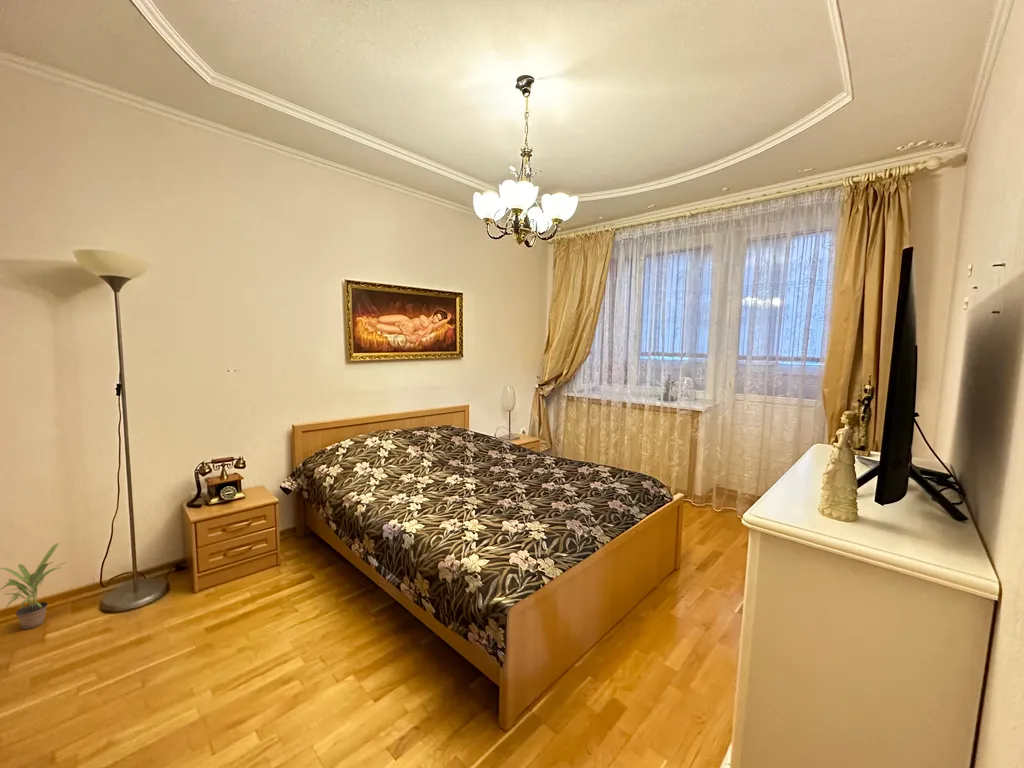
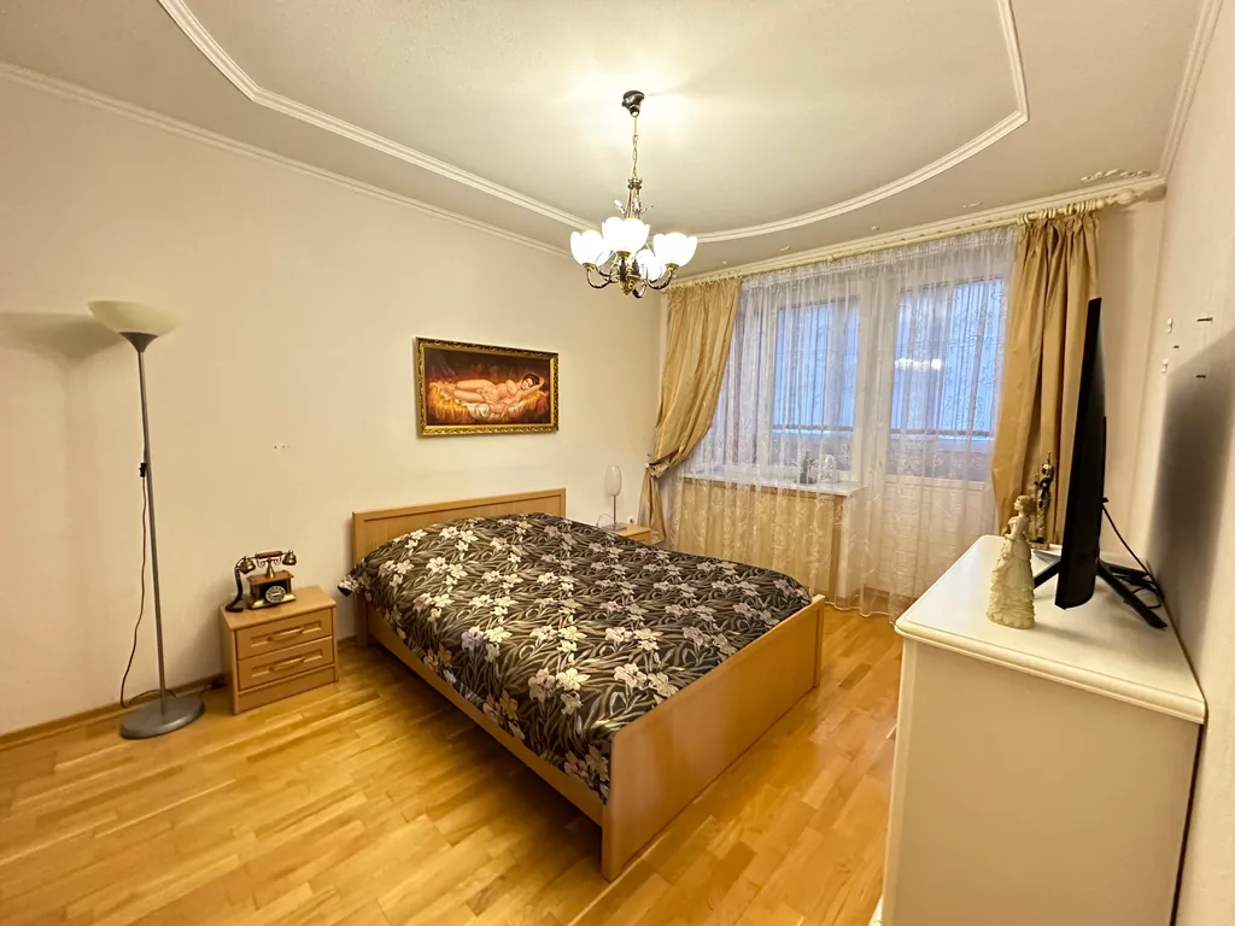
- potted plant [0,542,68,630]
